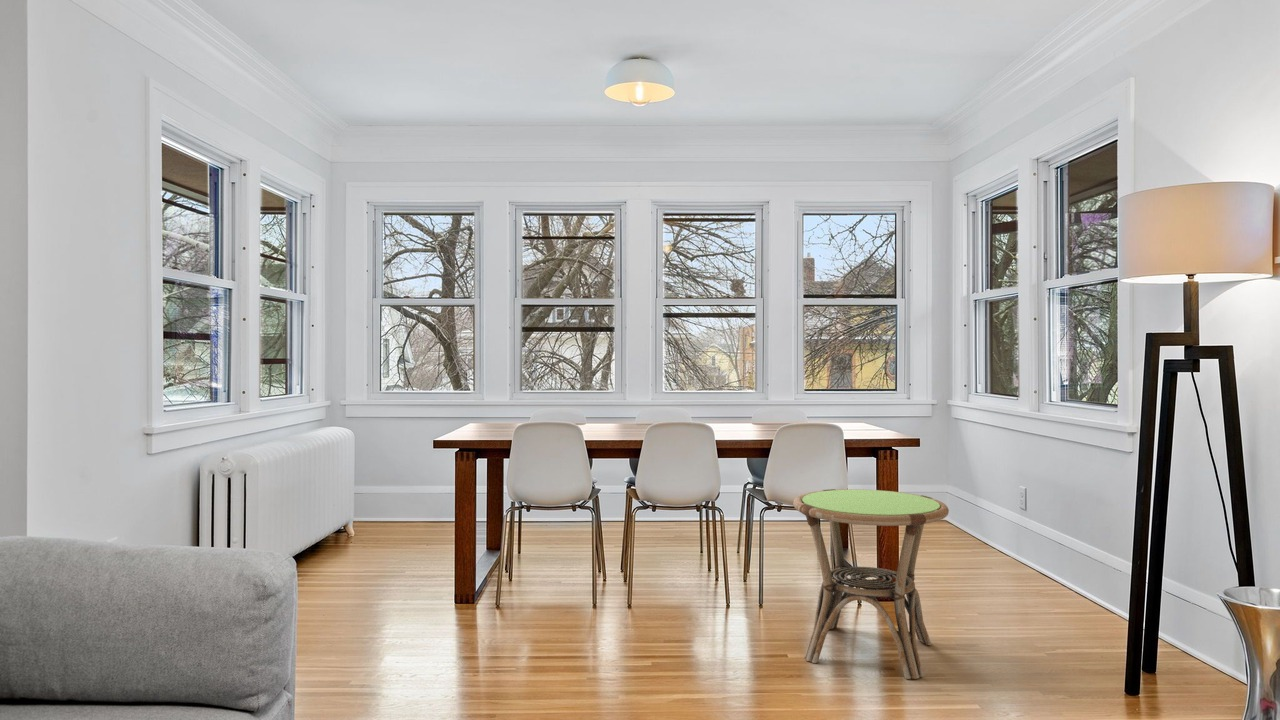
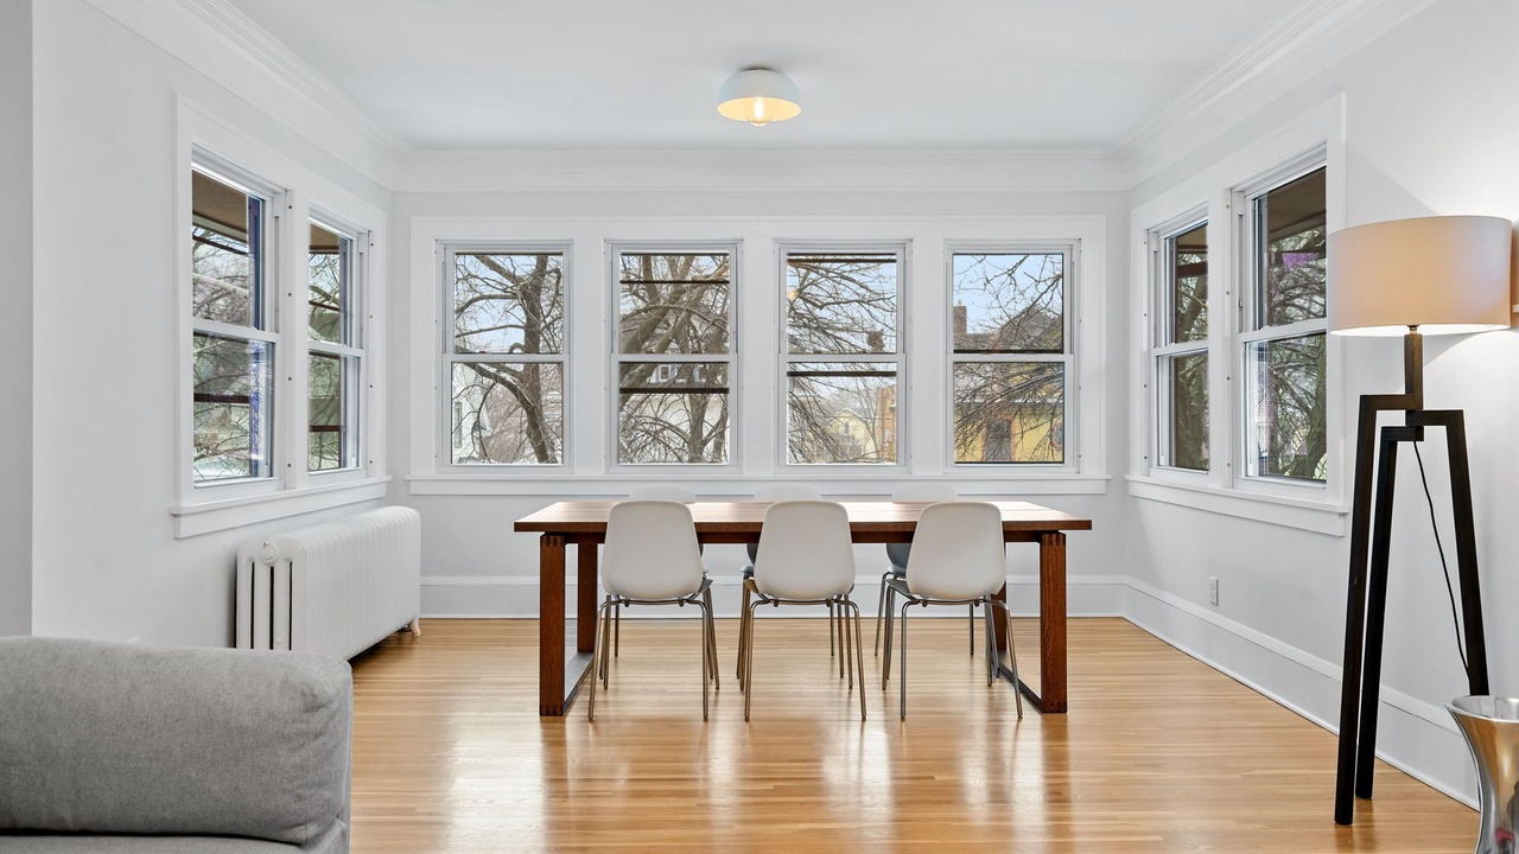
- side table [792,488,950,680]
